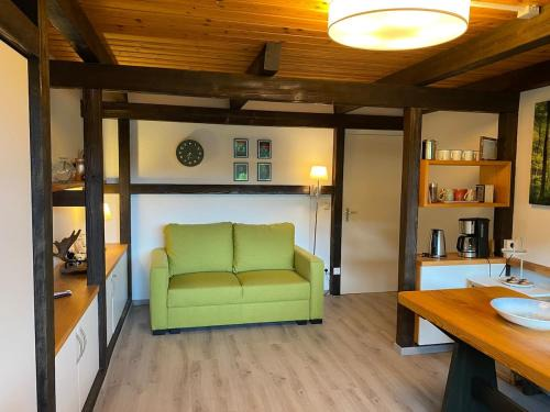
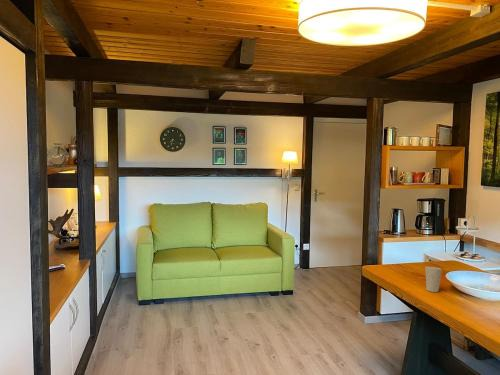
+ cup [424,266,443,293]
